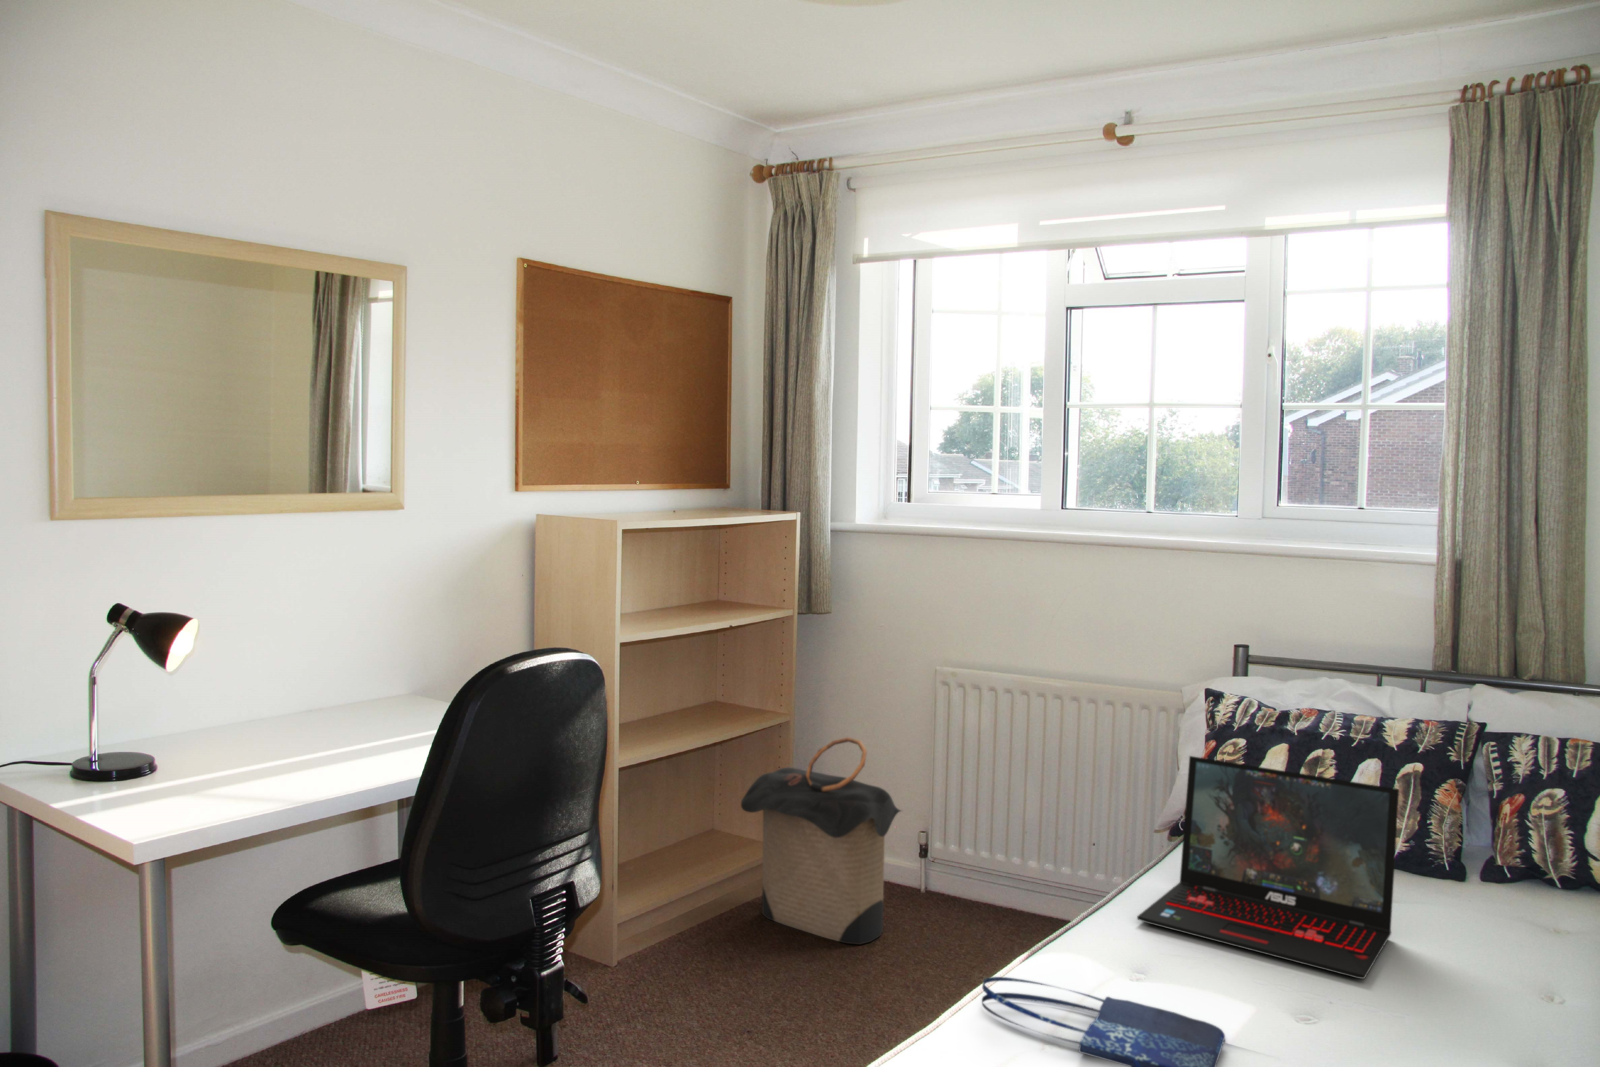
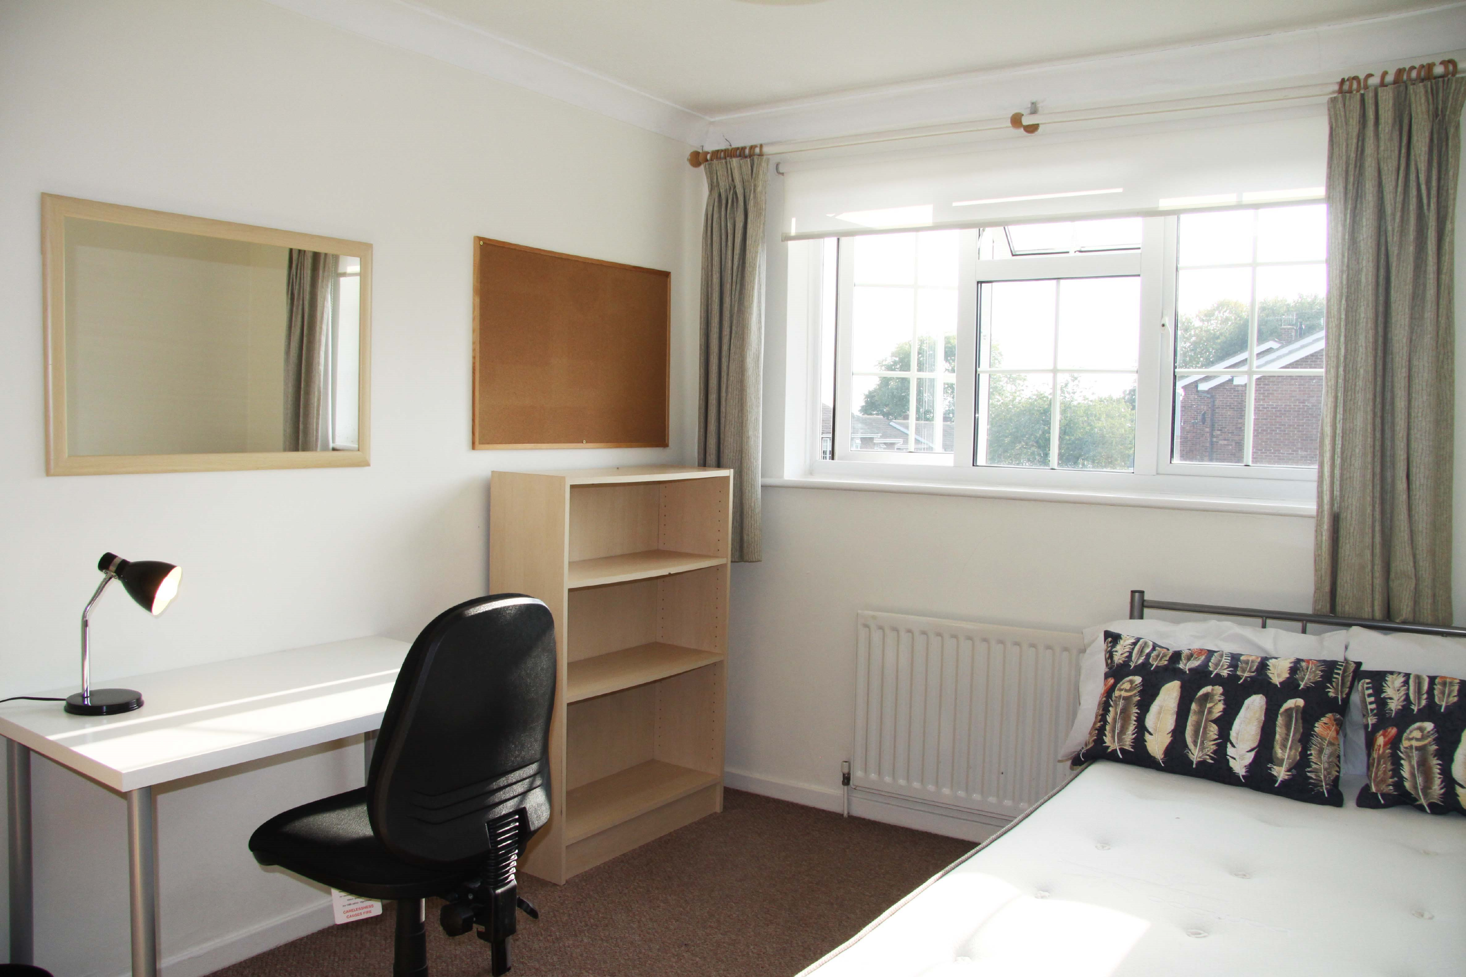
- shopping bag [981,976,1225,1067]
- laundry hamper [740,737,904,946]
- laptop [1137,756,1400,979]
